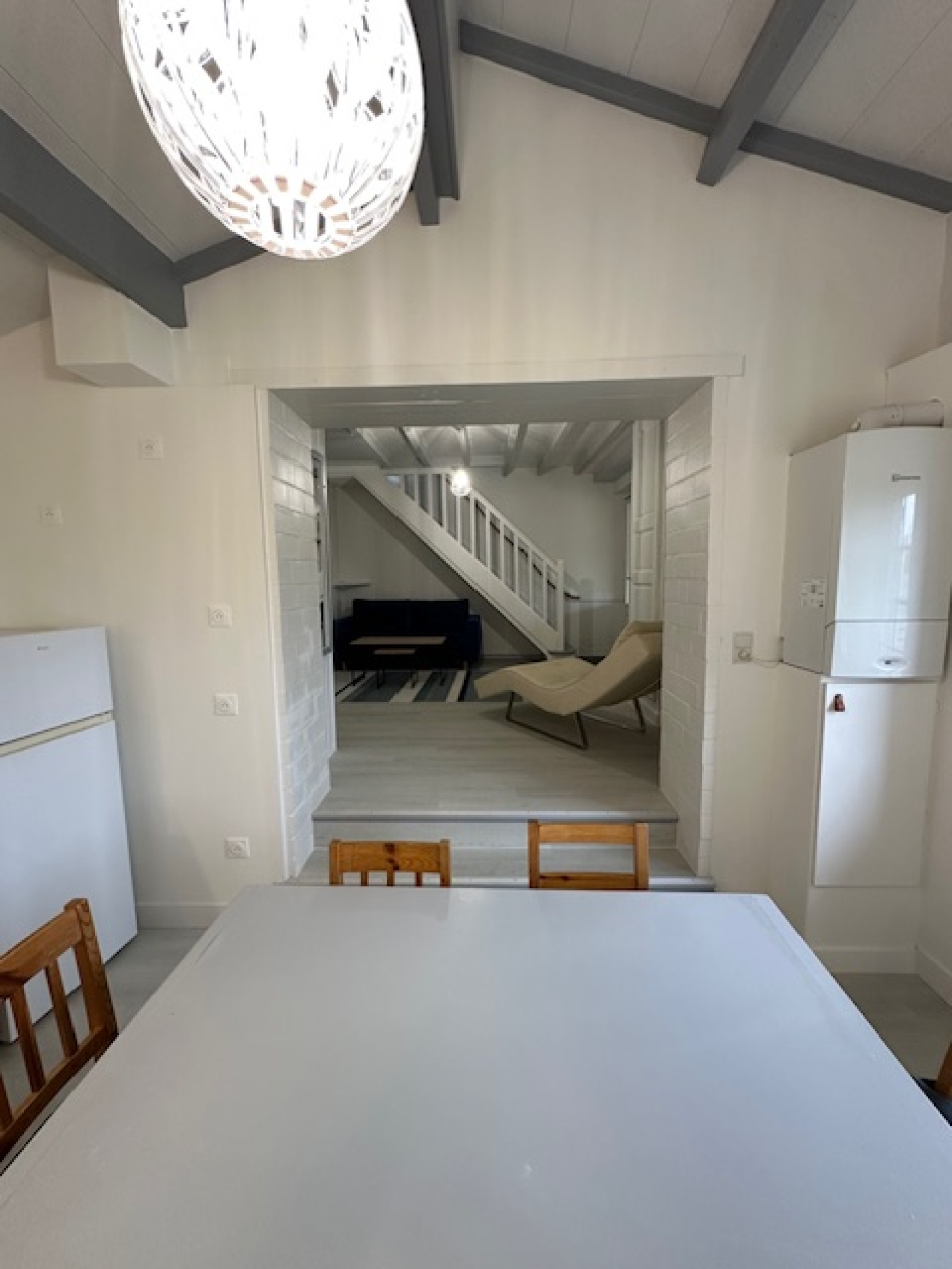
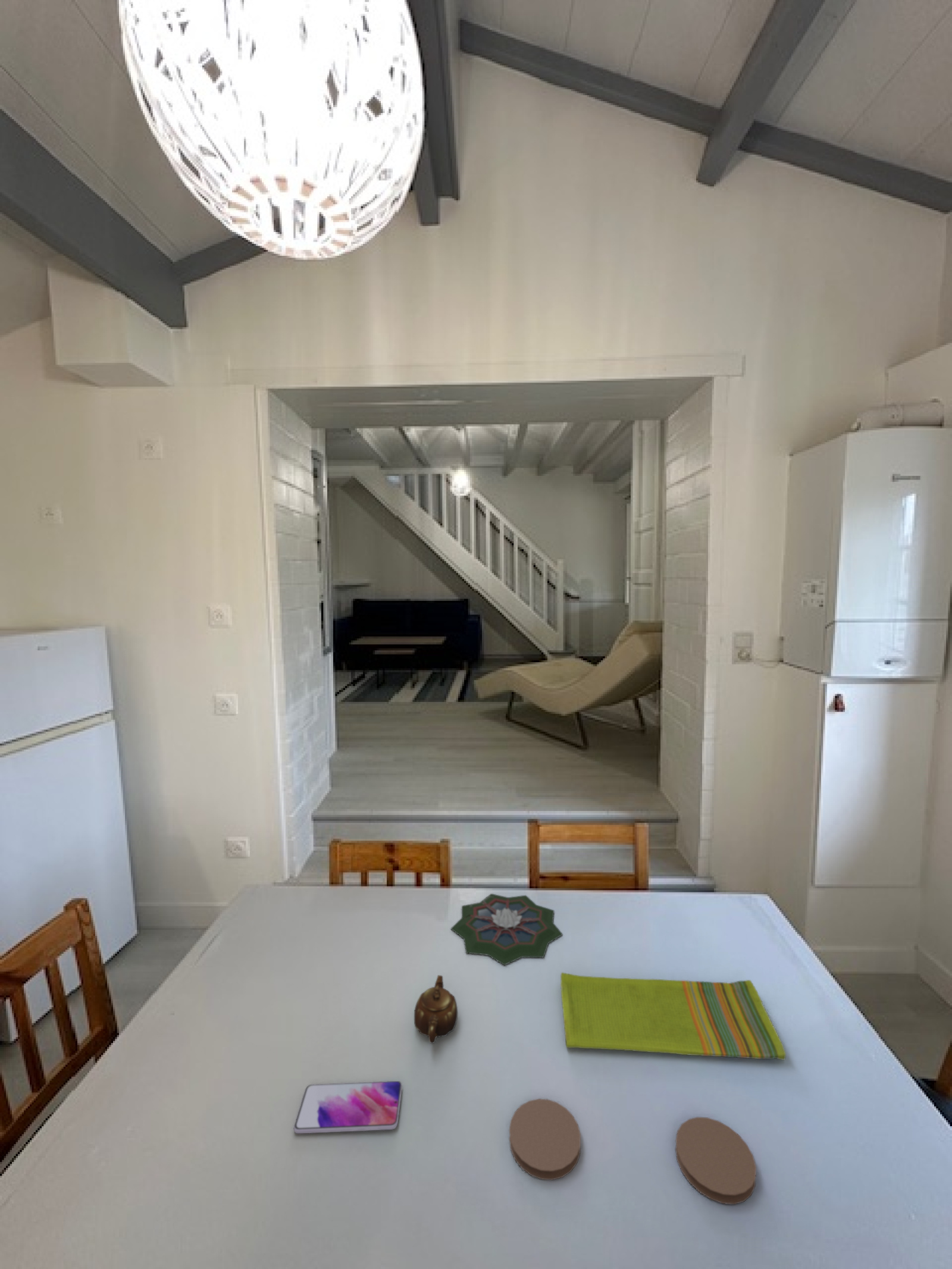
+ dish towel [560,972,787,1061]
+ coaster [509,1098,581,1180]
+ flower [450,893,563,966]
+ smartphone [293,1080,403,1134]
+ teapot [414,975,458,1044]
+ coaster [675,1117,757,1205]
